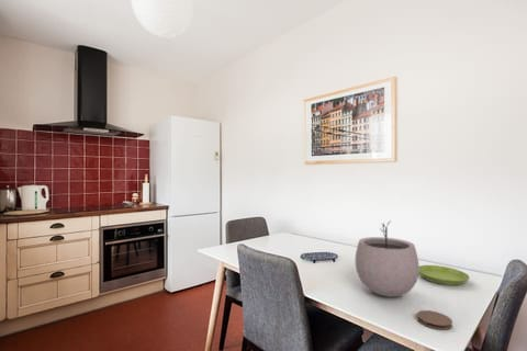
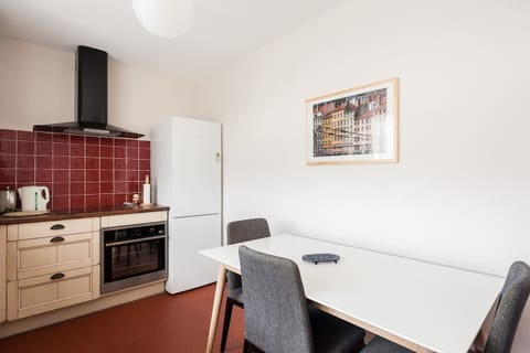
- saucer [418,264,471,286]
- plant pot [355,219,421,298]
- coaster [416,309,453,331]
